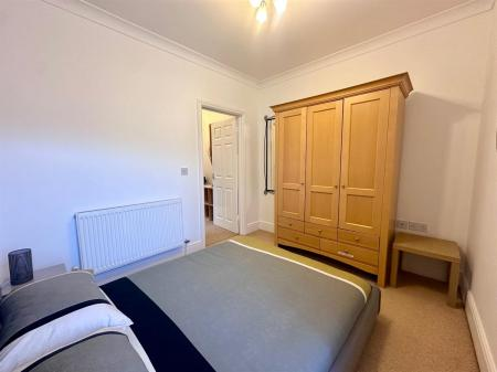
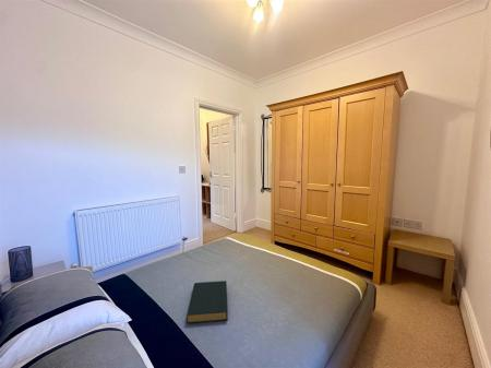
+ hardback book [185,280,229,324]
